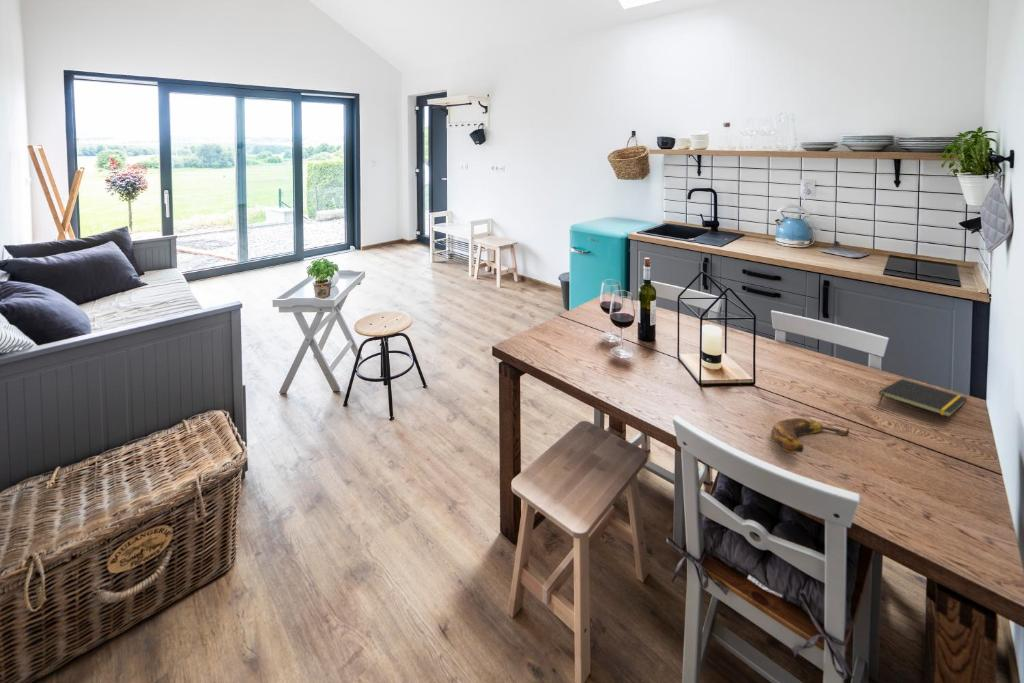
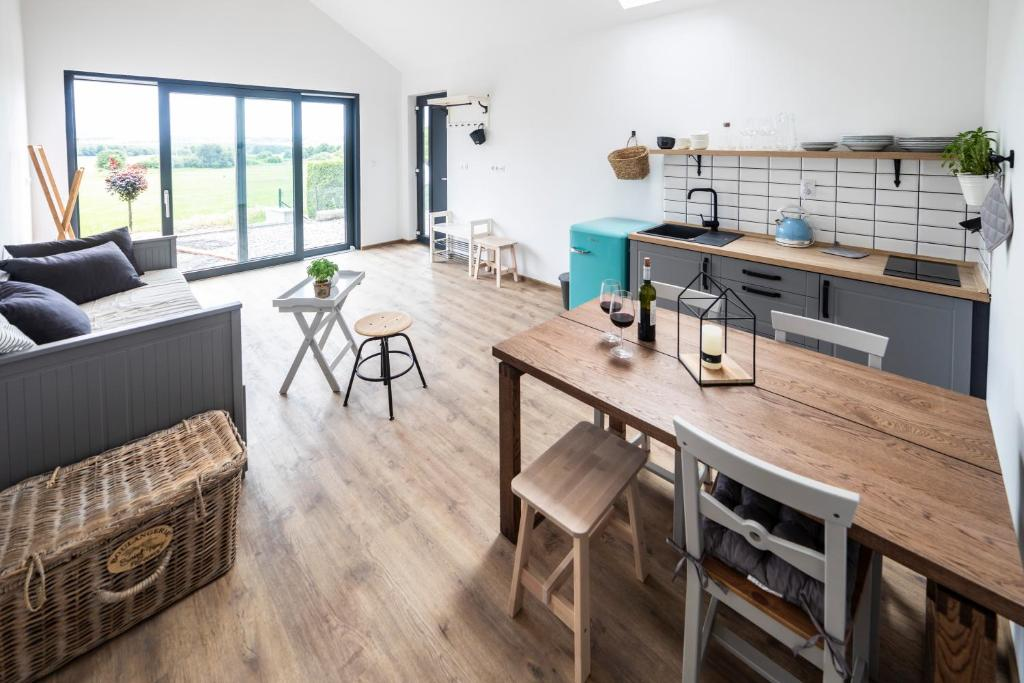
- banana [770,417,851,453]
- notepad [877,378,968,418]
